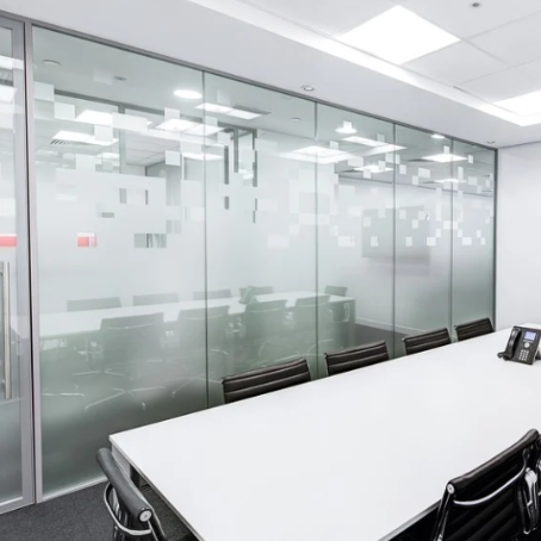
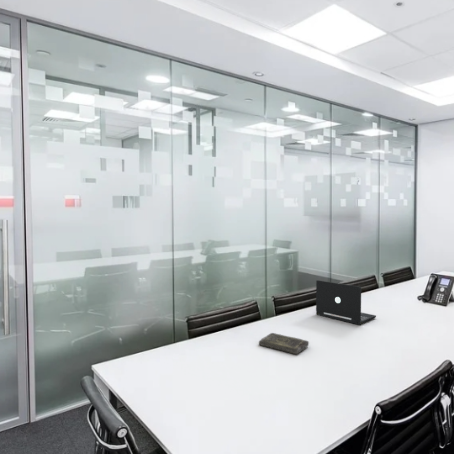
+ book [258,332,310,355]
+ laptop [315,279,377,326]
